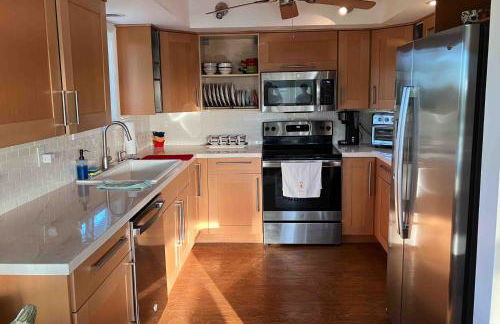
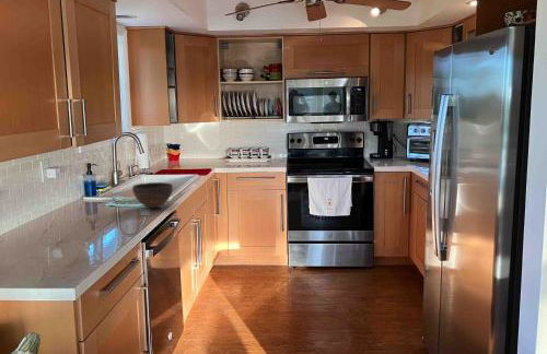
+ bowl [131,181,174,209]
